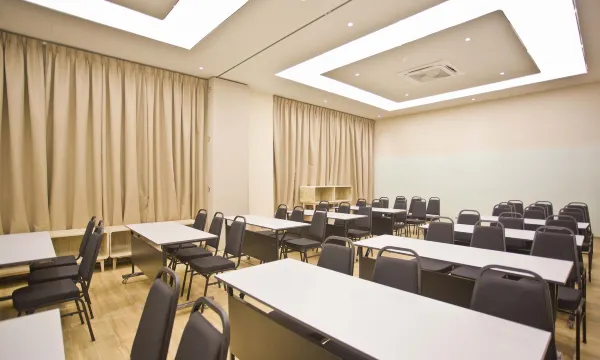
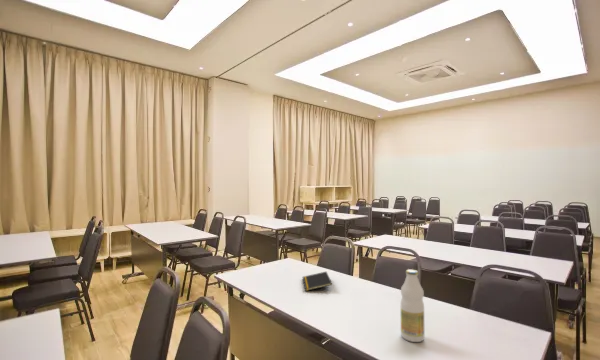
+ bottle [400,268,425,343]
+ notepad [302,271,333,292]
